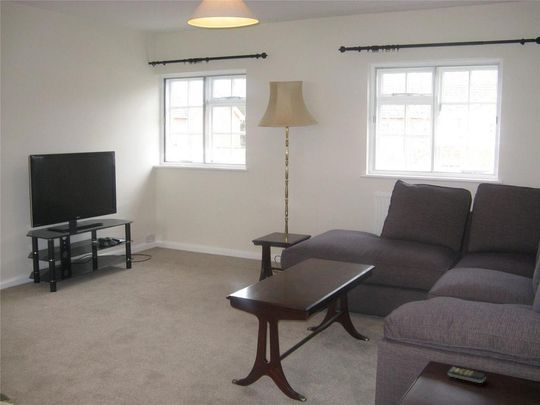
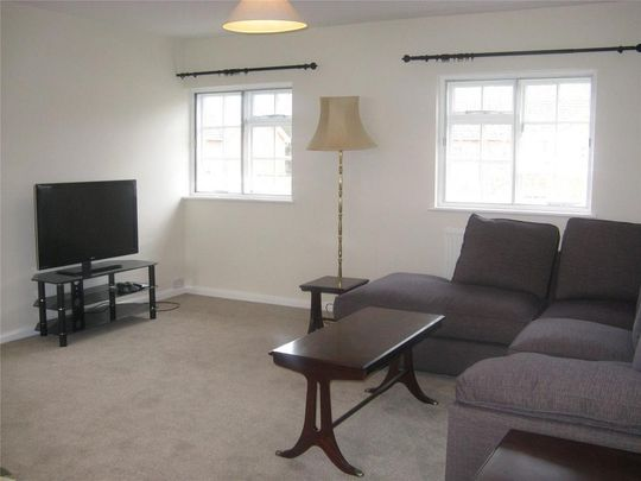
- remote control [447,366,487,384]
